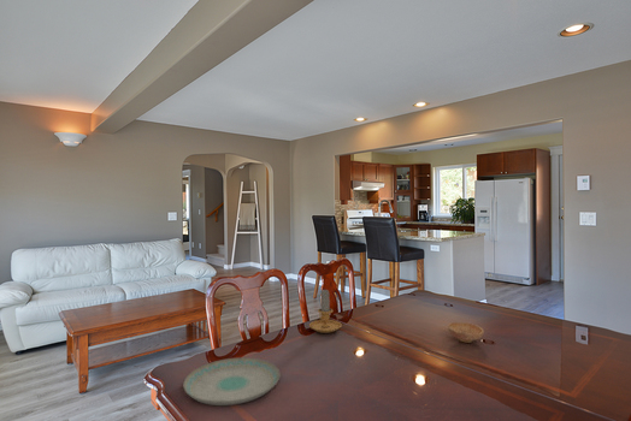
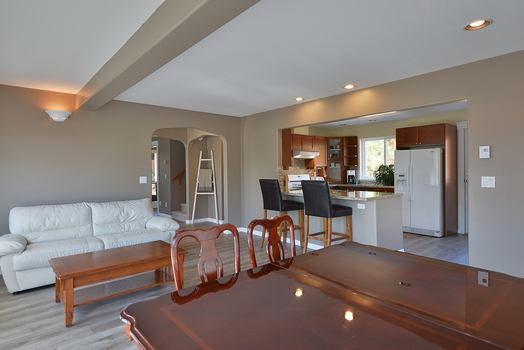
- plate [182,356,281,407]
- bowl [447,321,485,344]
- candle [308,289,343,334]
